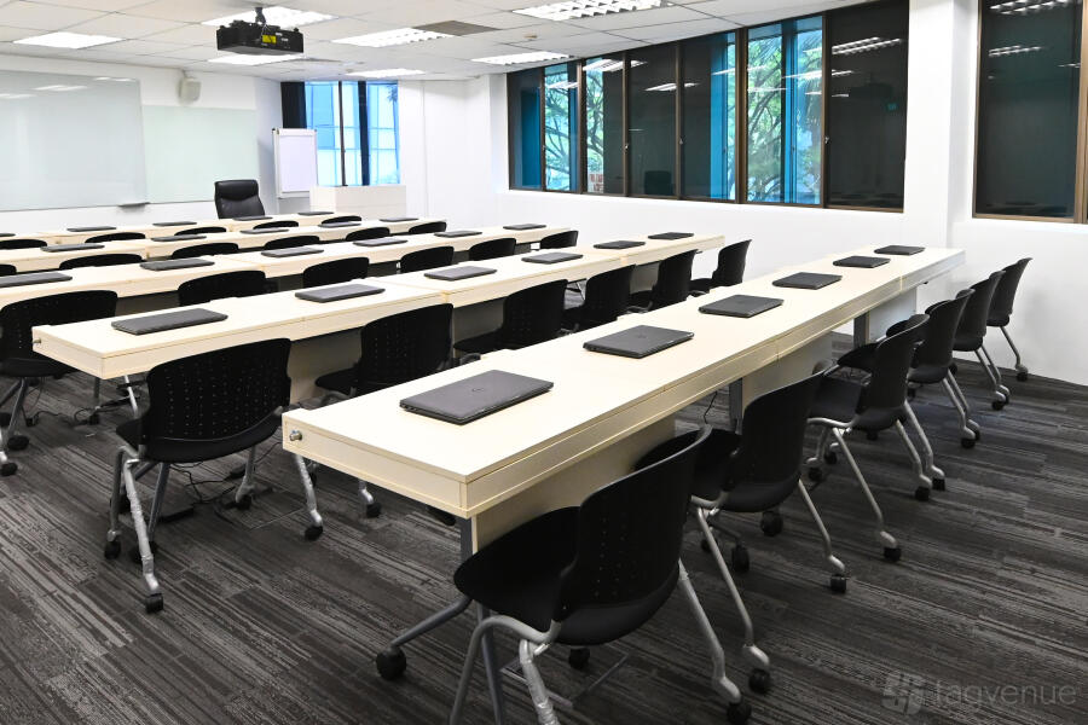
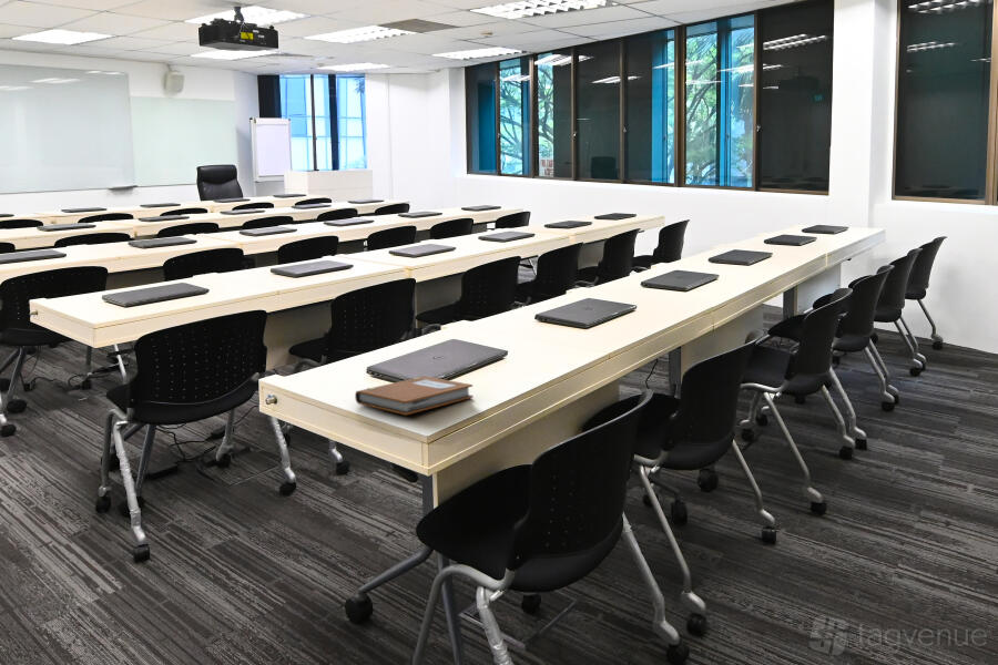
+ notebook [354,375,473,416]
